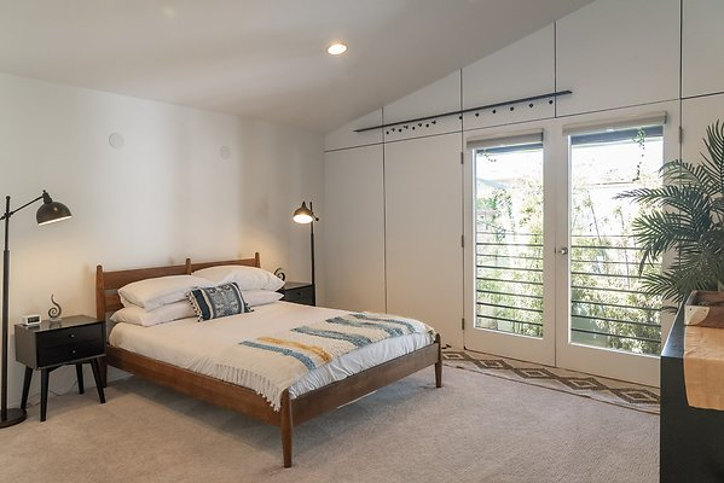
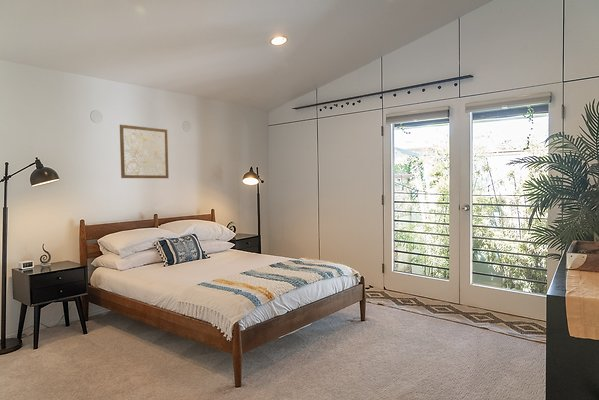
+ wall art [119,124,169,179]
